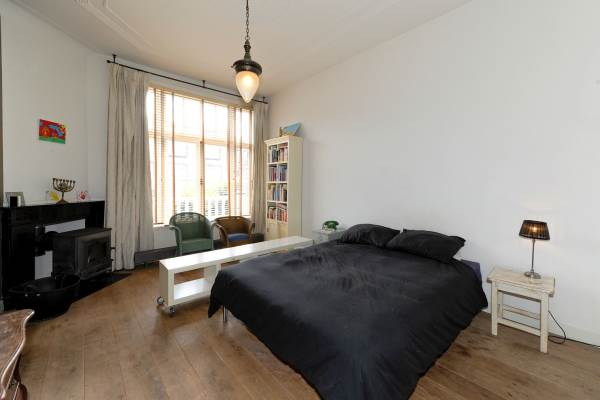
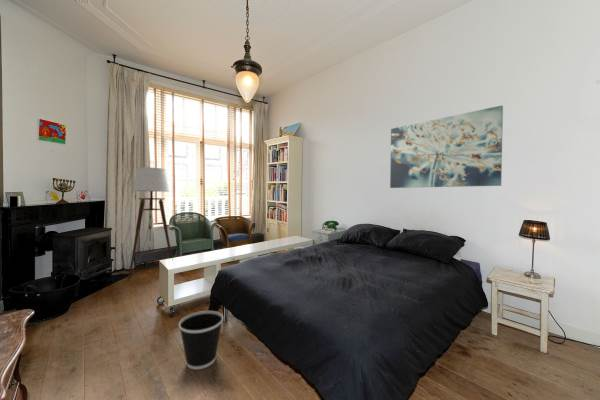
+ floor lamp [111,166,173,280]
+ wall art [389,104,504,189]
+ wastebasket [178,310,224,371]
